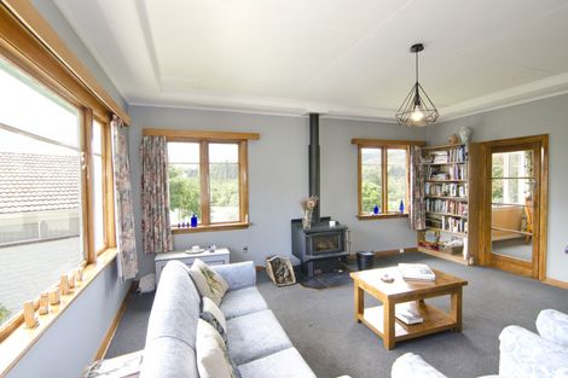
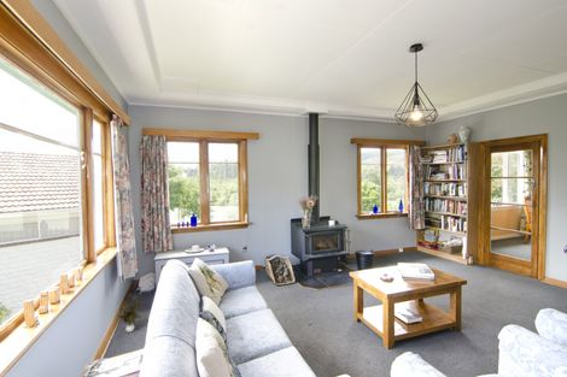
+ potted plant [116,295,150,334]
